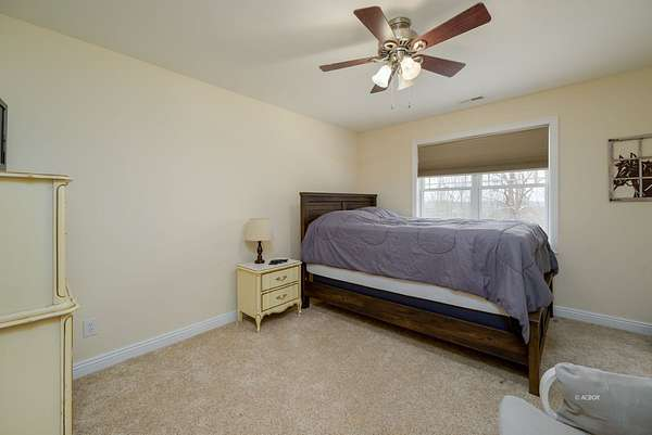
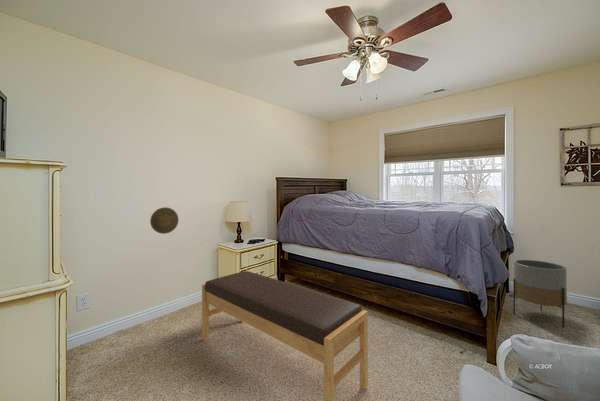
+ decorative plate [149,206,180,235]
+ planter [512,259,568,328]
+ bench [201,270,369,401]
